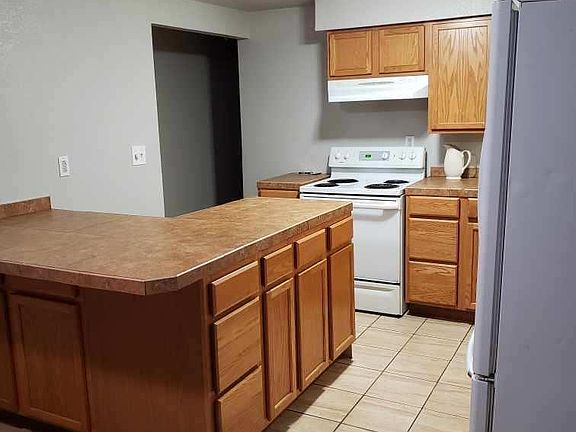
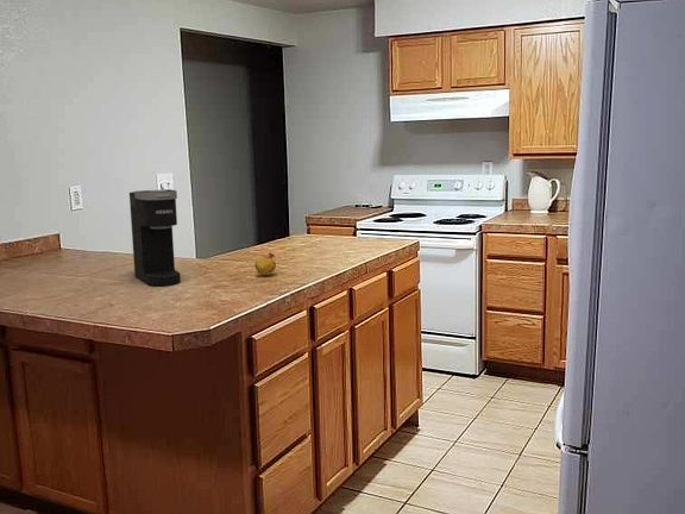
+ fruit [253,250,277,277]
+ coffee maker [128,188,182,287]
